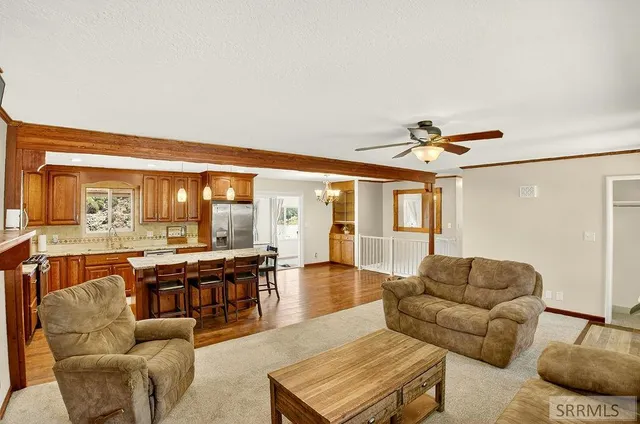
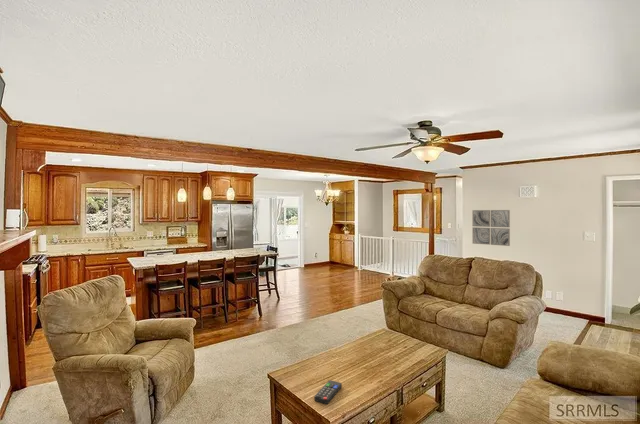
+ remote control [313,379,343,405]
+ wall art [471,209,511,247]
